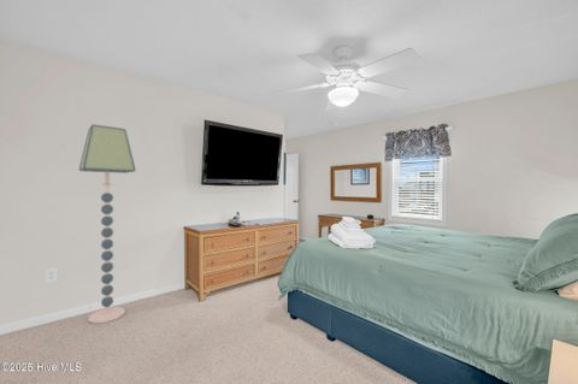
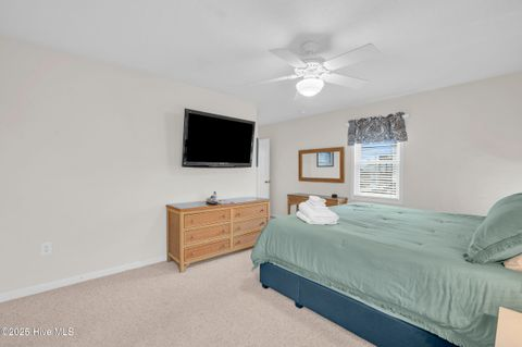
- floor lamp [78,123,137,325]
